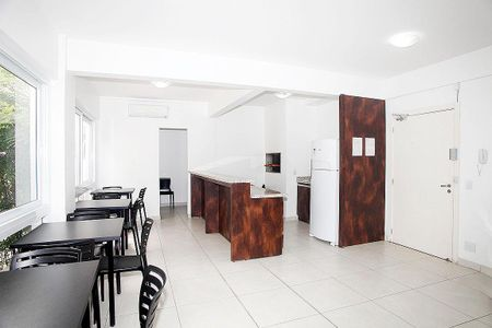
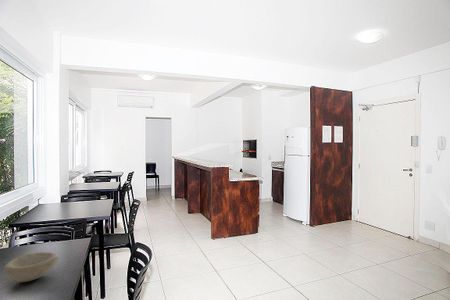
+ bowl [4,251,59,283]
